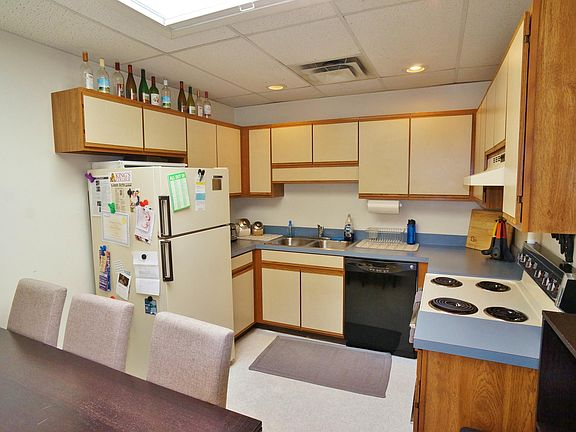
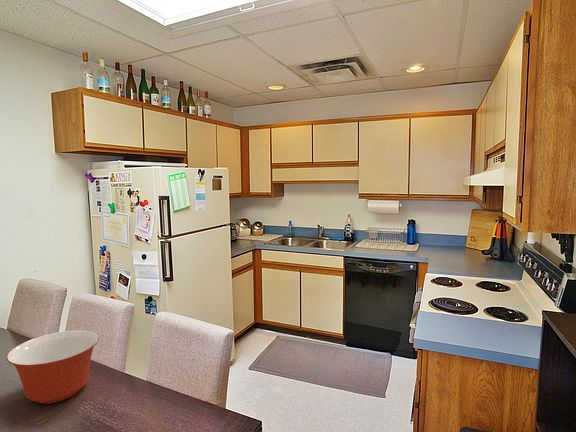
+ mixing bowl [6,329,100,405]
